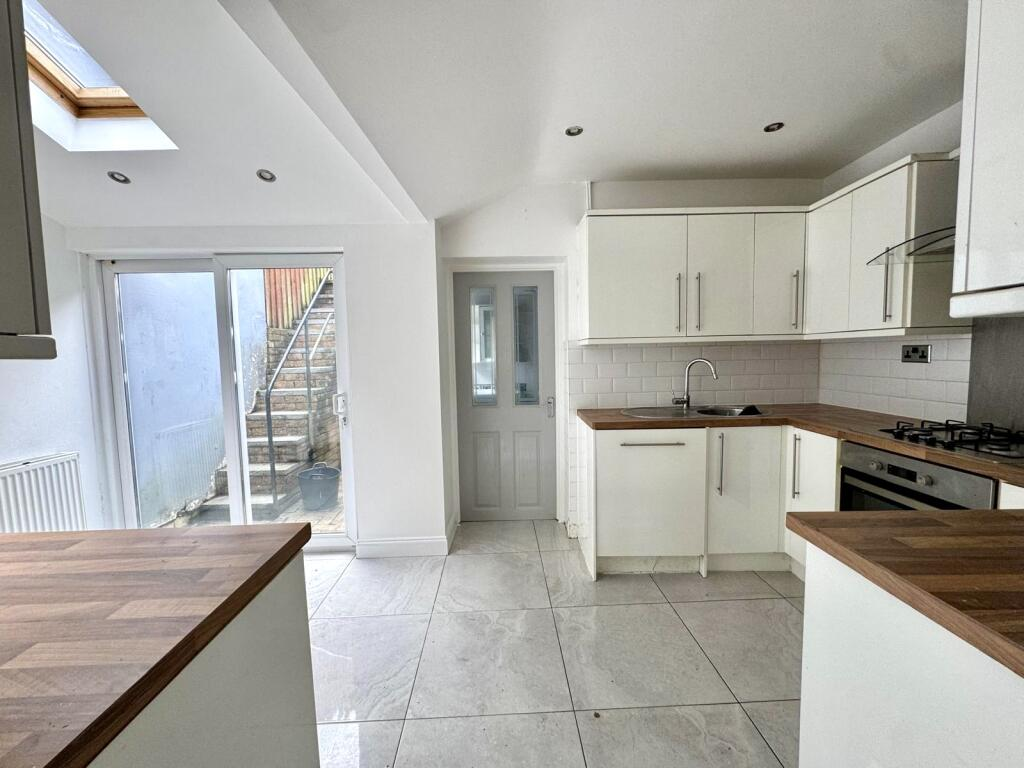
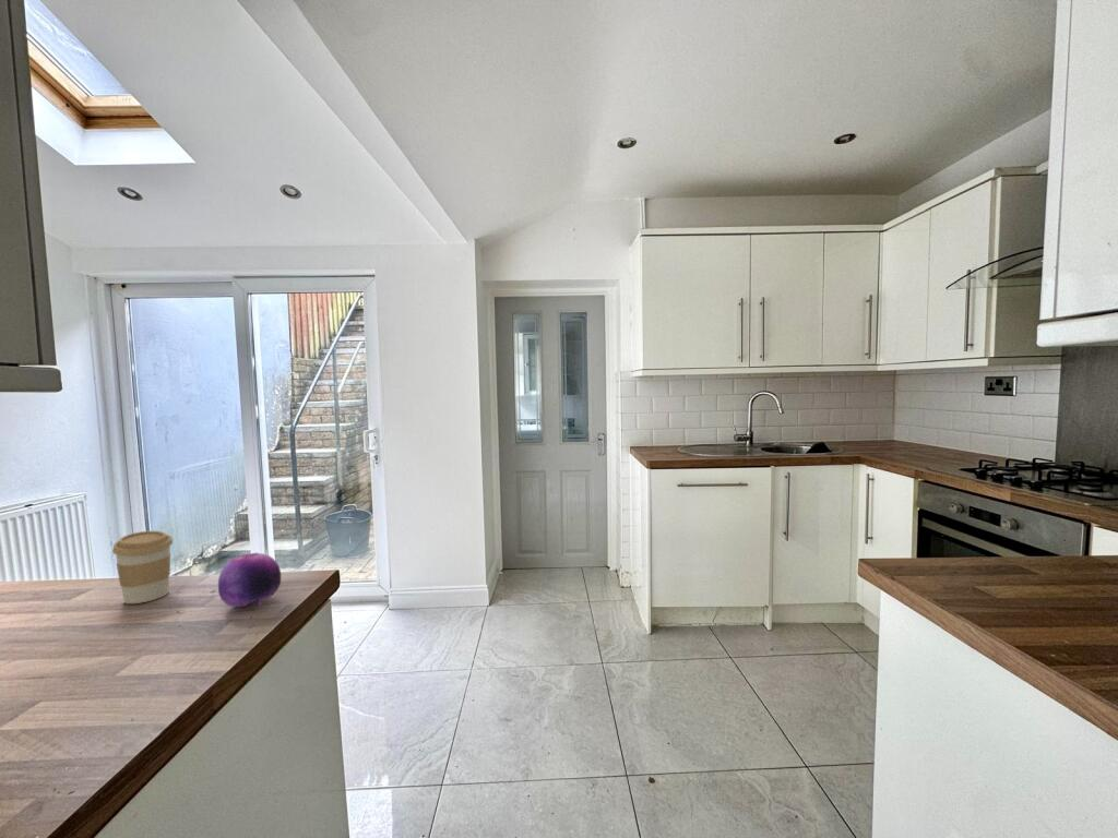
+ fruit [217,552,282,608]
+ coffee cup [111,530,174,604]
